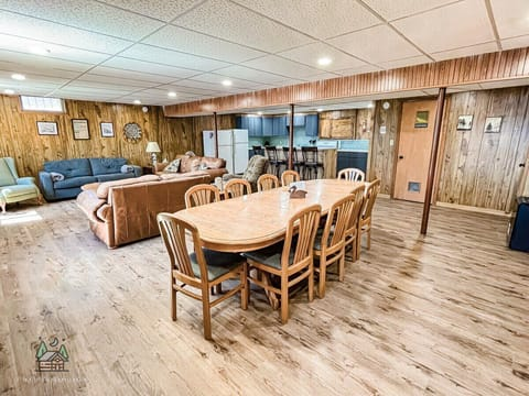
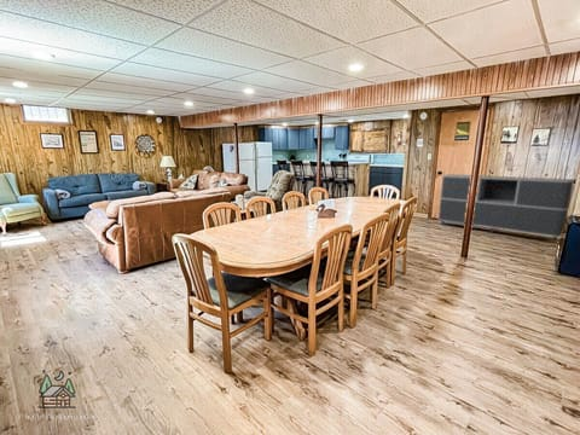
+ sideboard [437,174,575,244]
